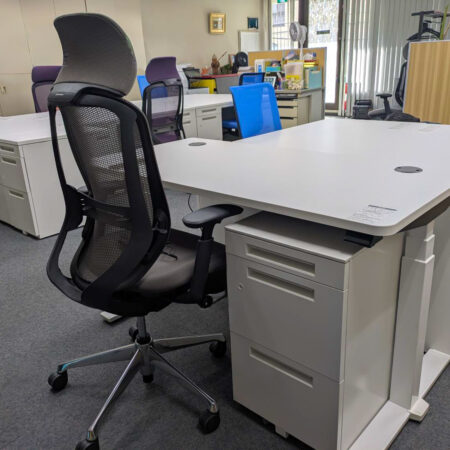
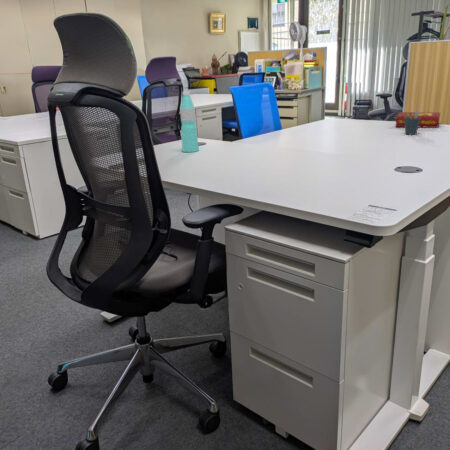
+ water bottle [179,90,200,153]
+ book [394,111,443,129]
+ pen holder [404,109,421,136]
